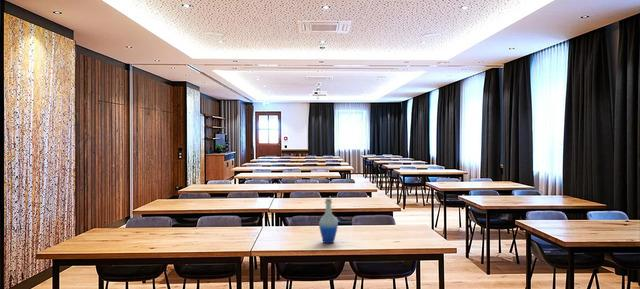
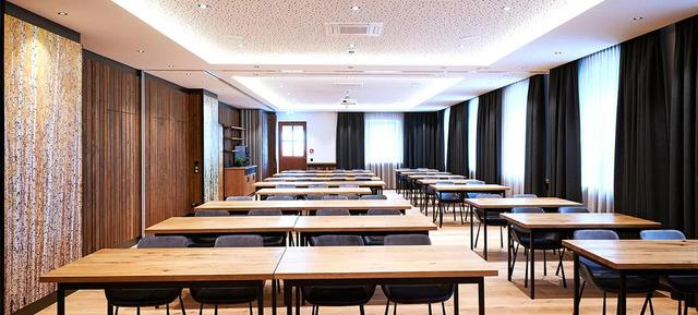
- bottle [318,197,339,244]
